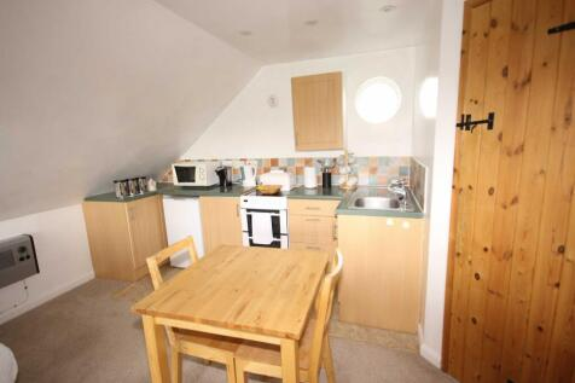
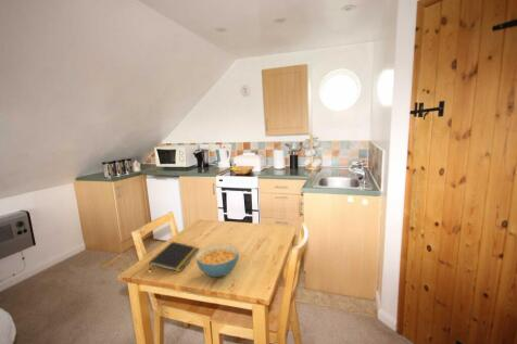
+ cereal bowl [196,244,240,278]
+ notepad [148,241,201,273]
